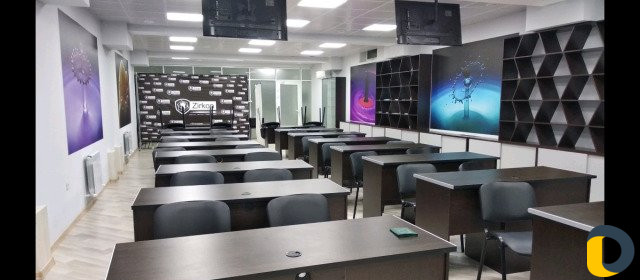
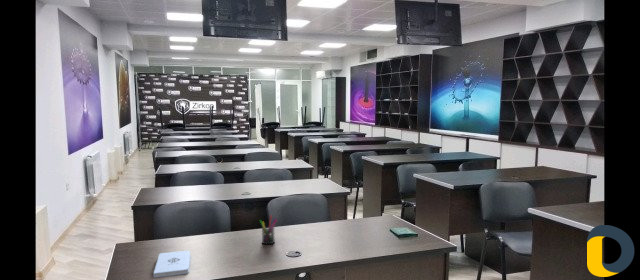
+ notepad [153,250,191,278]
+ pen holder [259,214,278,245]
